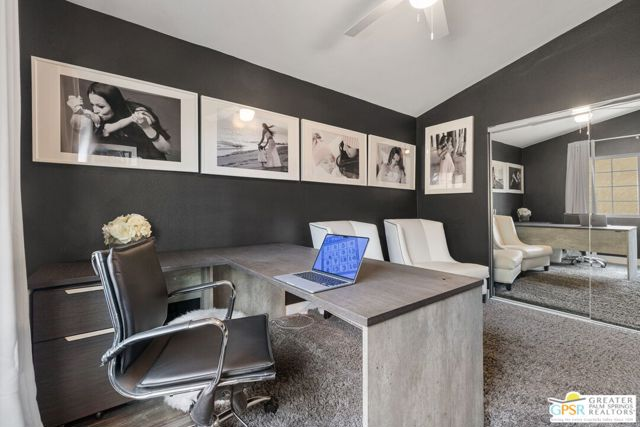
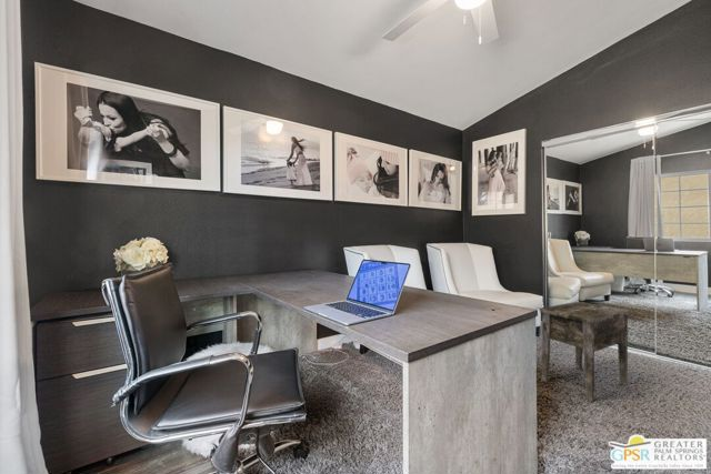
+ side table [539,301,631,402]
